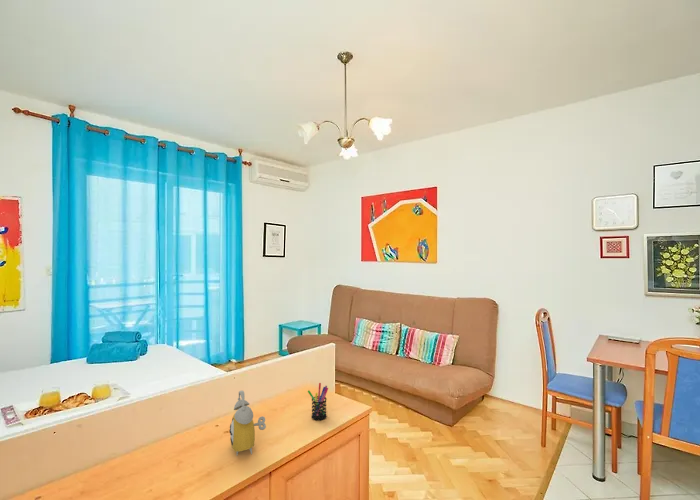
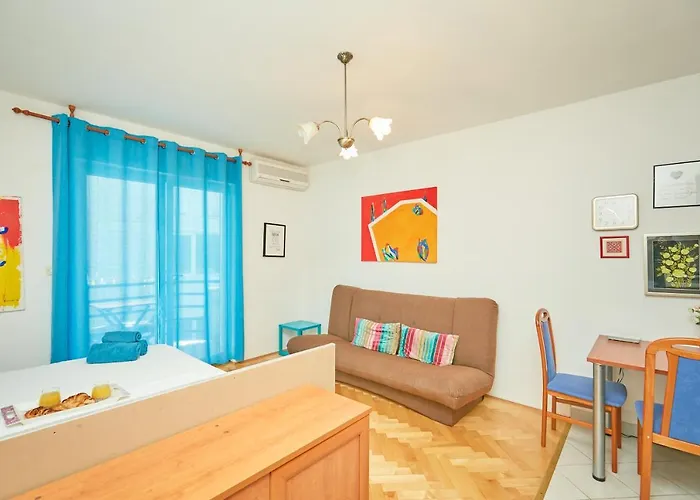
- pen holder [307,382,329,421]
- alarm clock [228,390,267,456]
